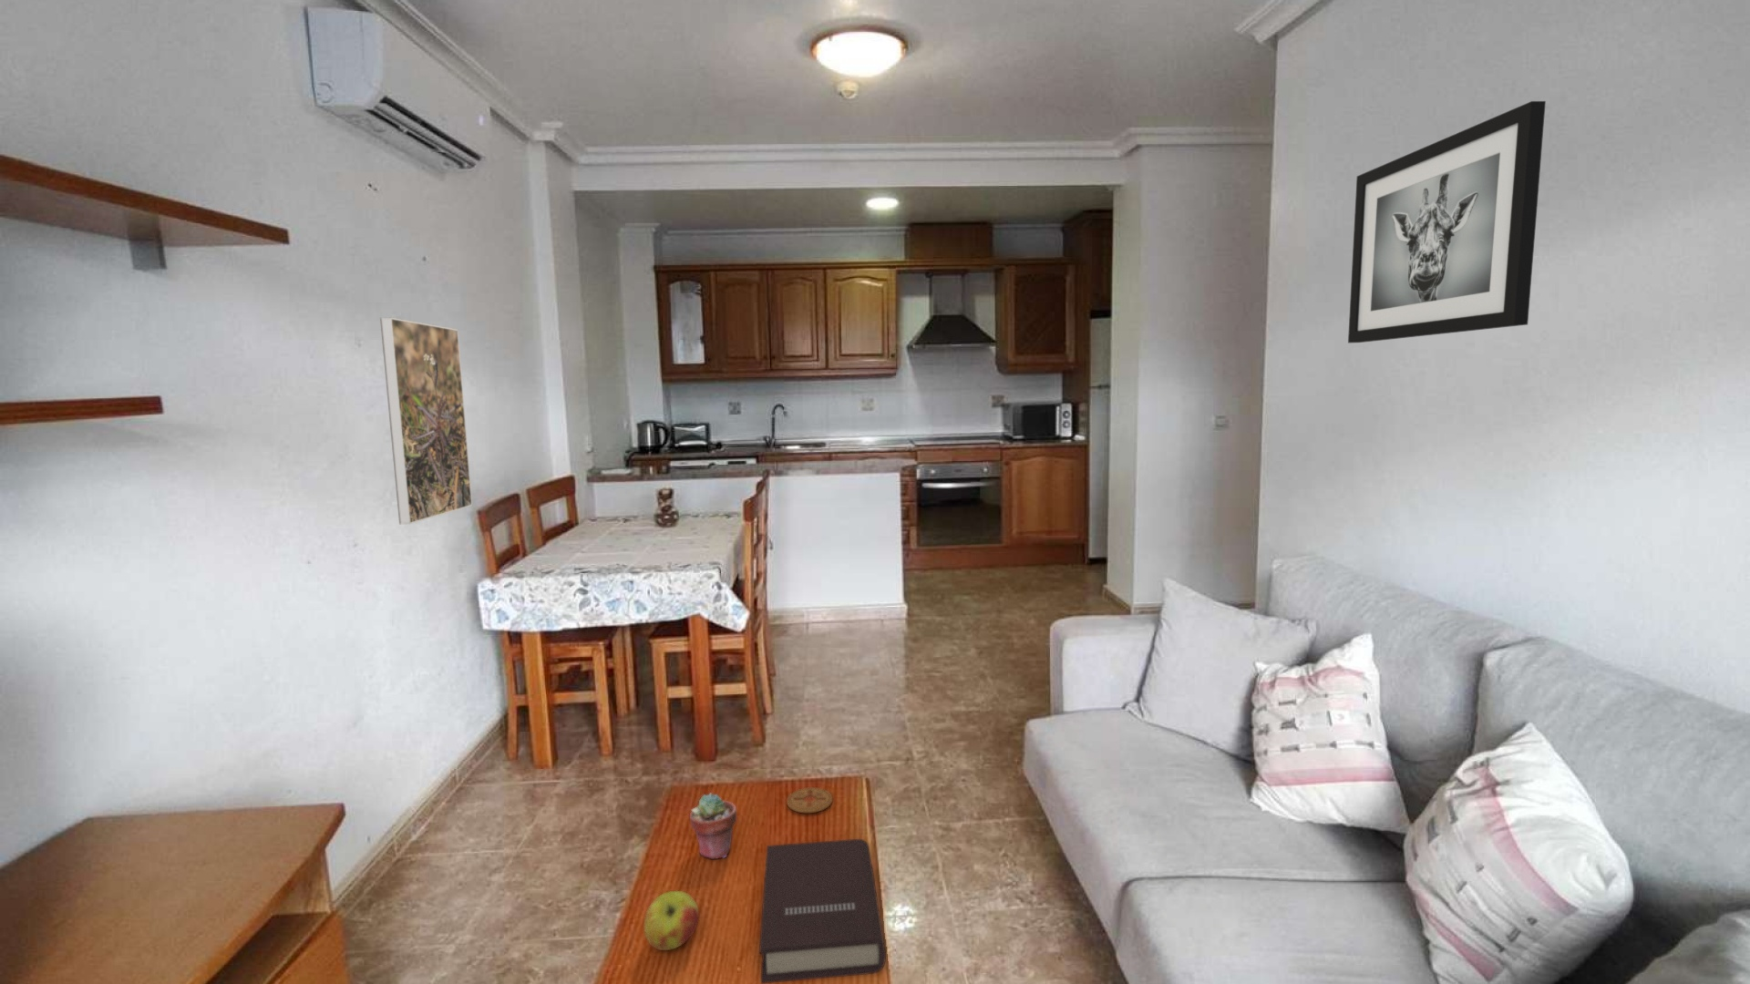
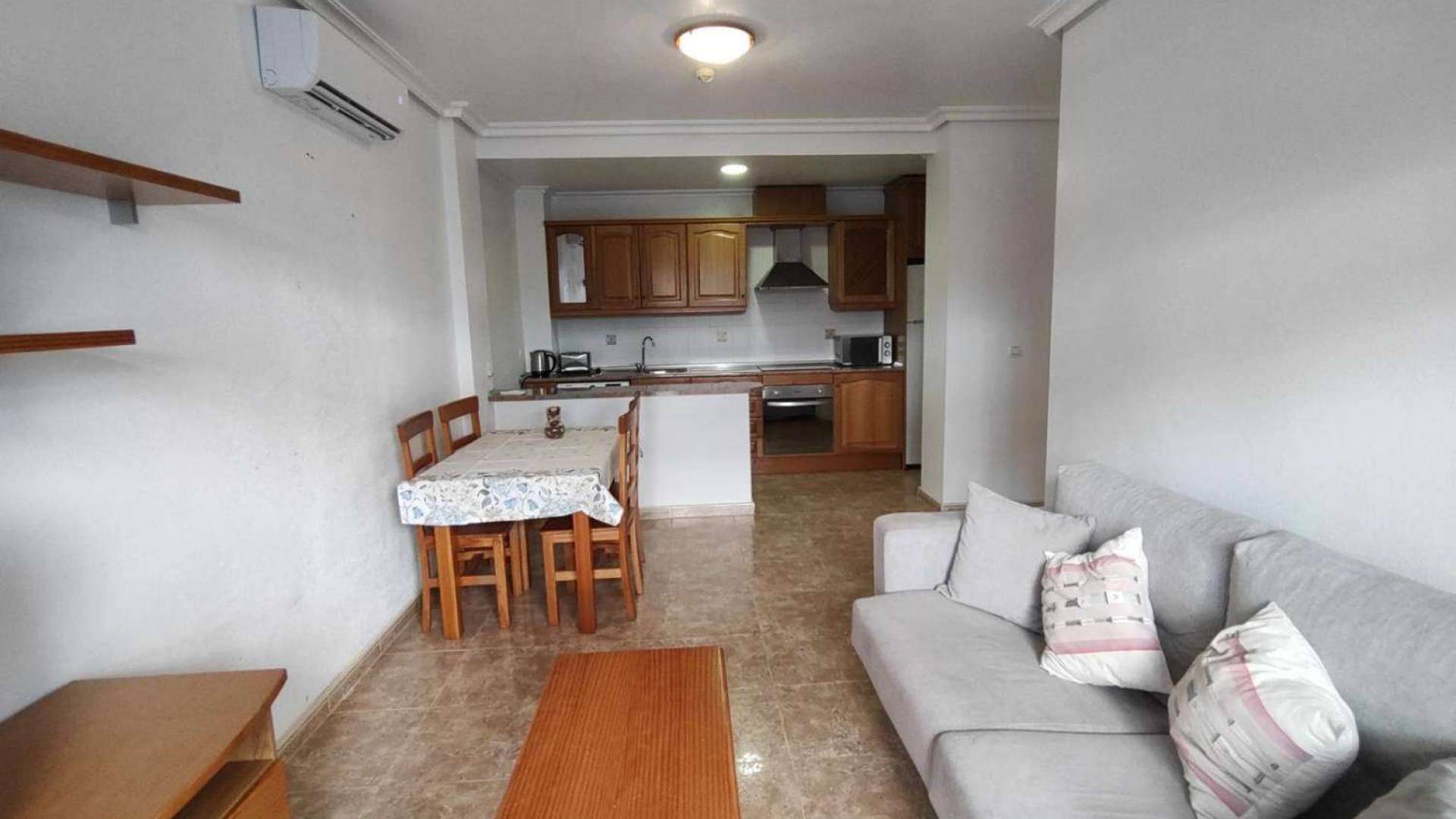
- book [758,839,887,984]
- wall art [1347,100,1547,344]
- coaster [786,786,833,813]
- apple [643,890,700,952]
- potted succulent [689,793,738,860]
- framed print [379,317,474,525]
